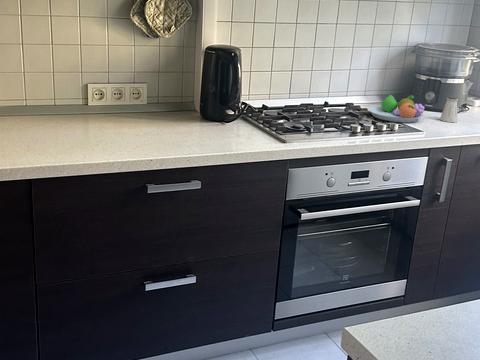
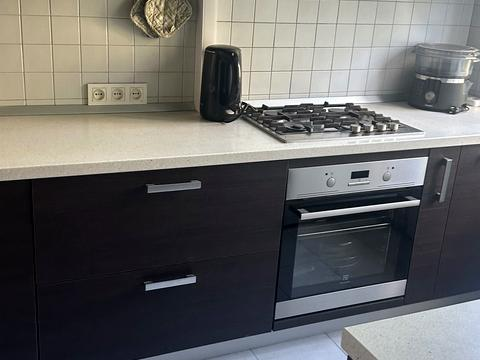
- saltshaker [439,95,459,123]
- fruit bowl [367,94,425,123]
